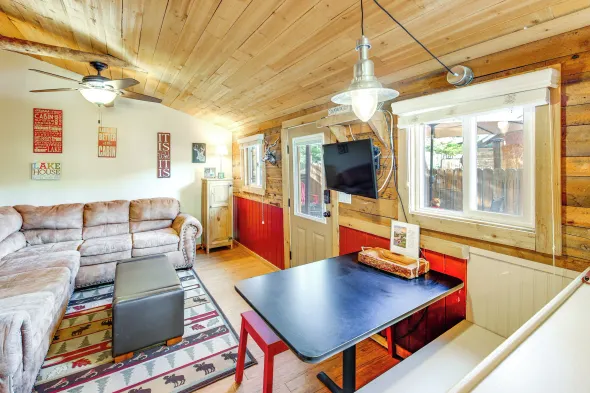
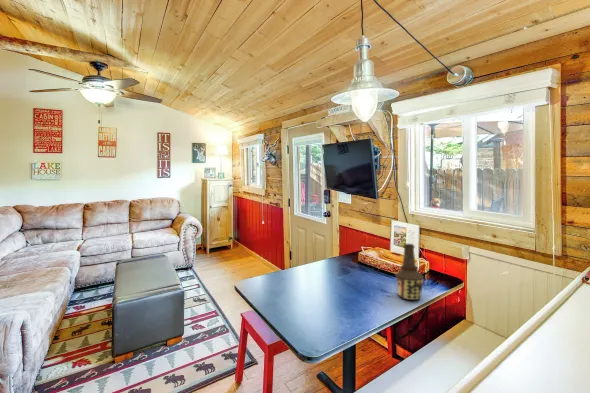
+ bottle [394,243,425,301]
